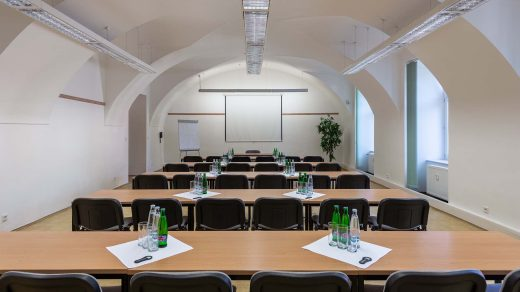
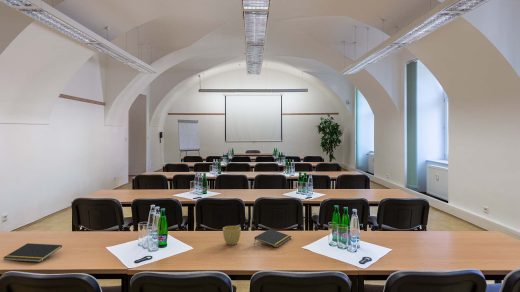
+ notepad [253,228,292,248]
+ notepad [2,242,63,263]
+ cup [222,225,242,246]
